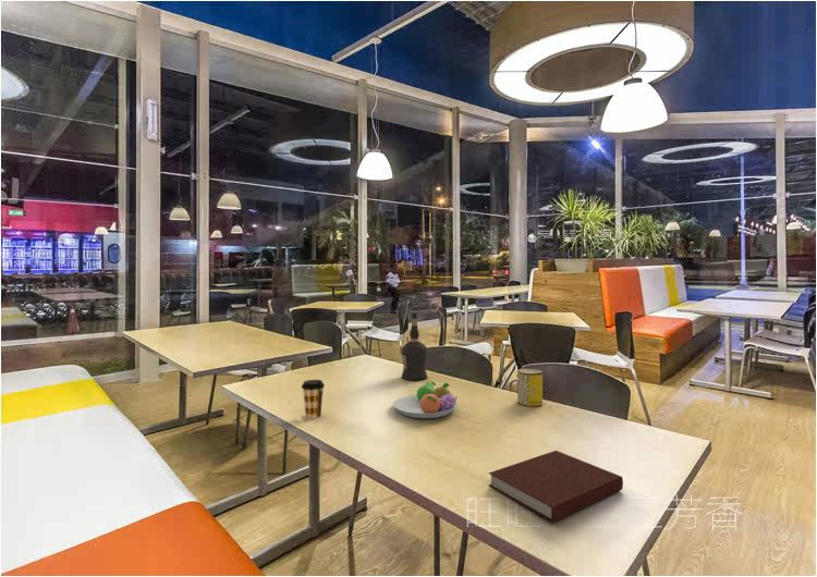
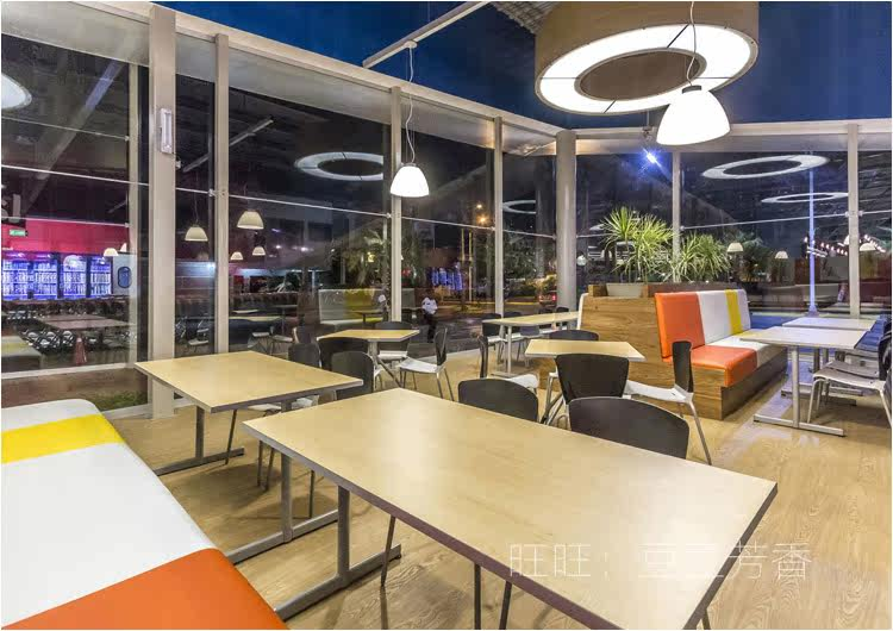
- liquor bottle [401,311,428,381]
- coffee cup [301,379,326,420]
- fruit bowl [392,381,459,419]
- beverage can [516,368,544,407]
- notebook [488,450,624,523]
